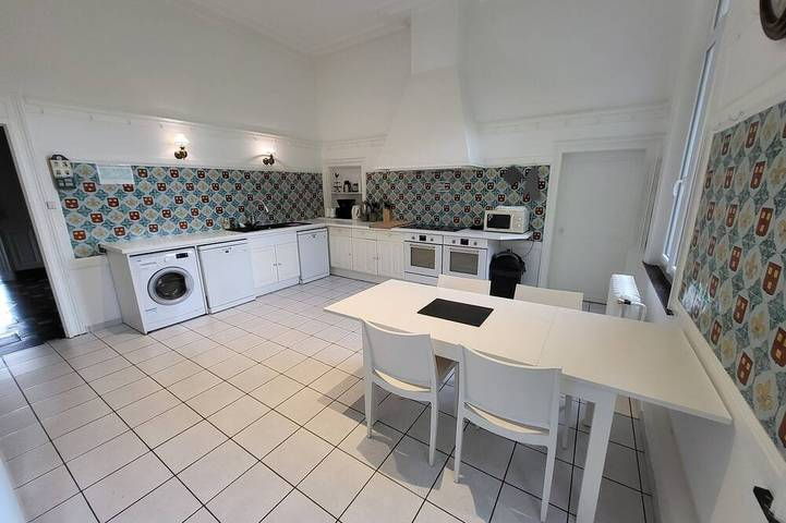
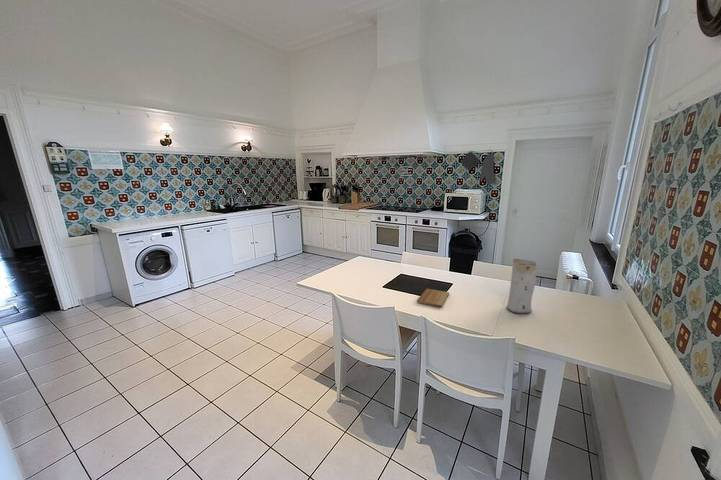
+ cutting board [416,288,450,308]
+ vase [506,258,538,314]
